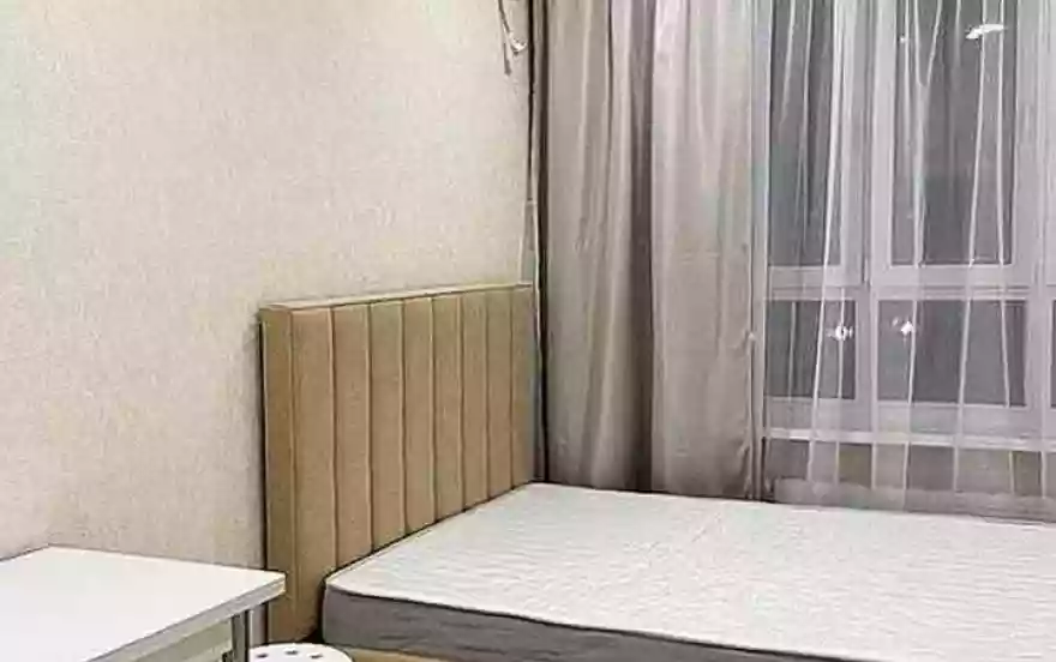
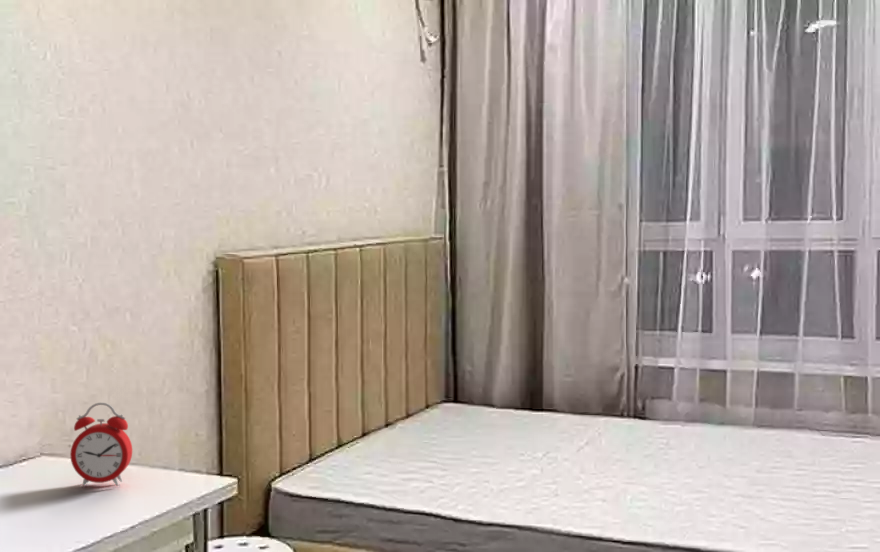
+ alarm clock [69,402,133,488]
